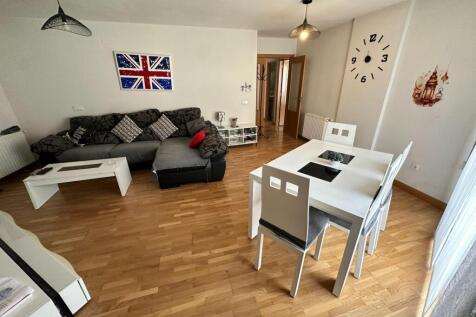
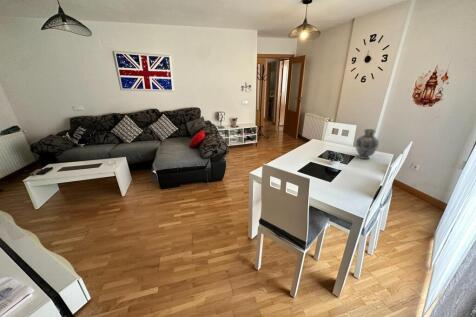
+ decorative vase [354,128,380,160]
